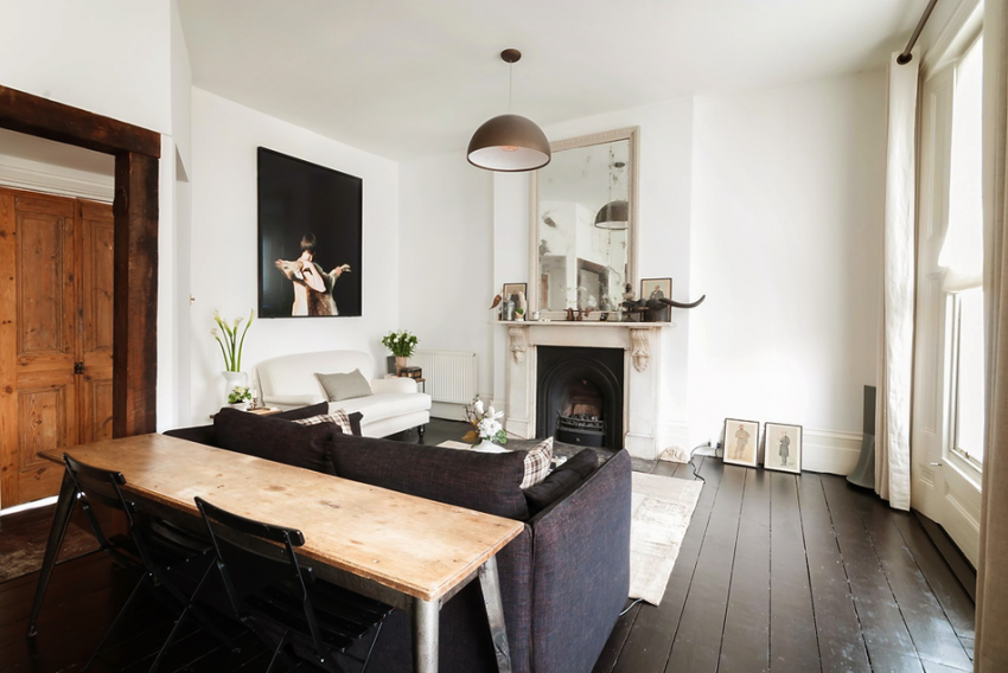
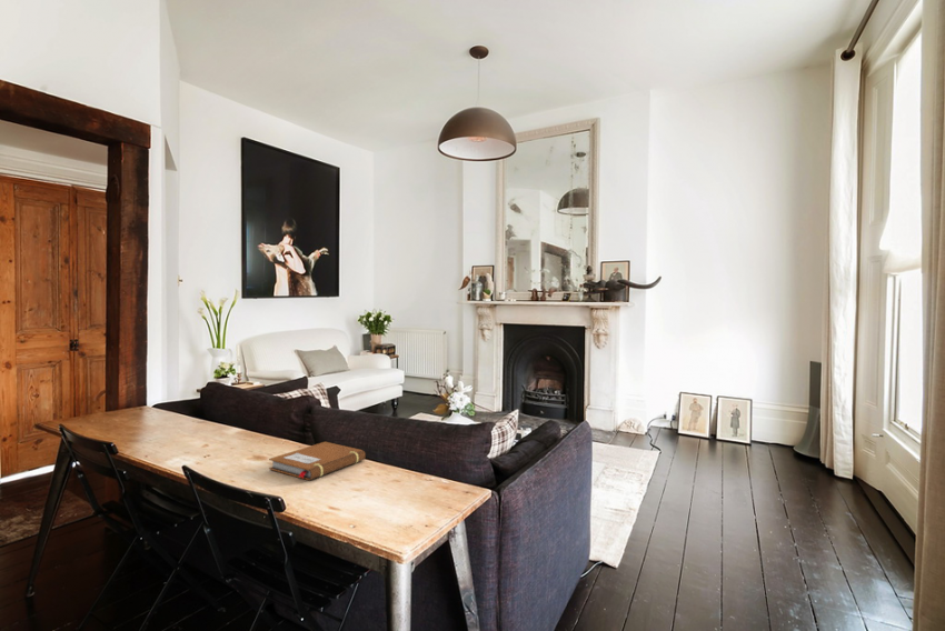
+ notebook [268,441,367,481]
